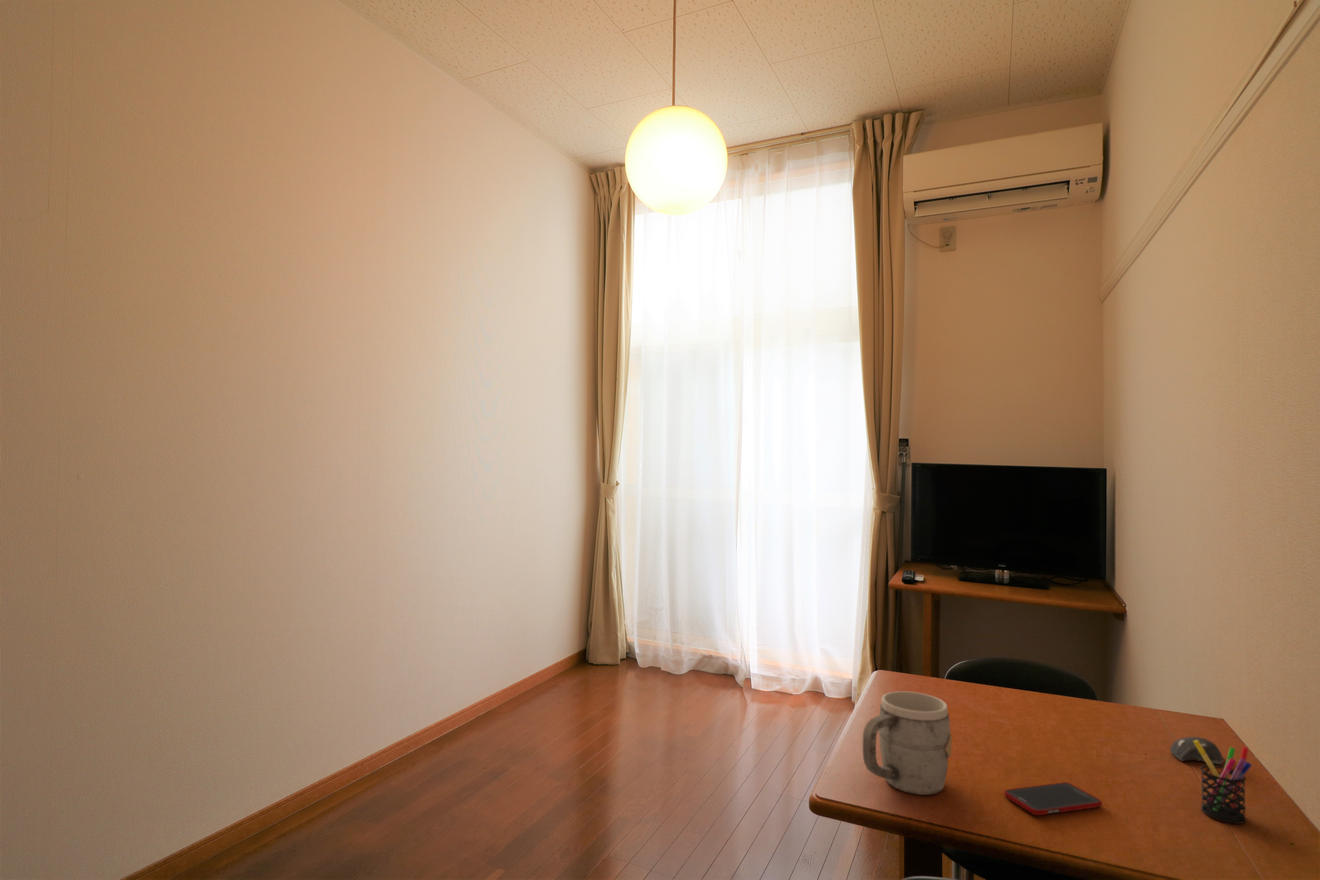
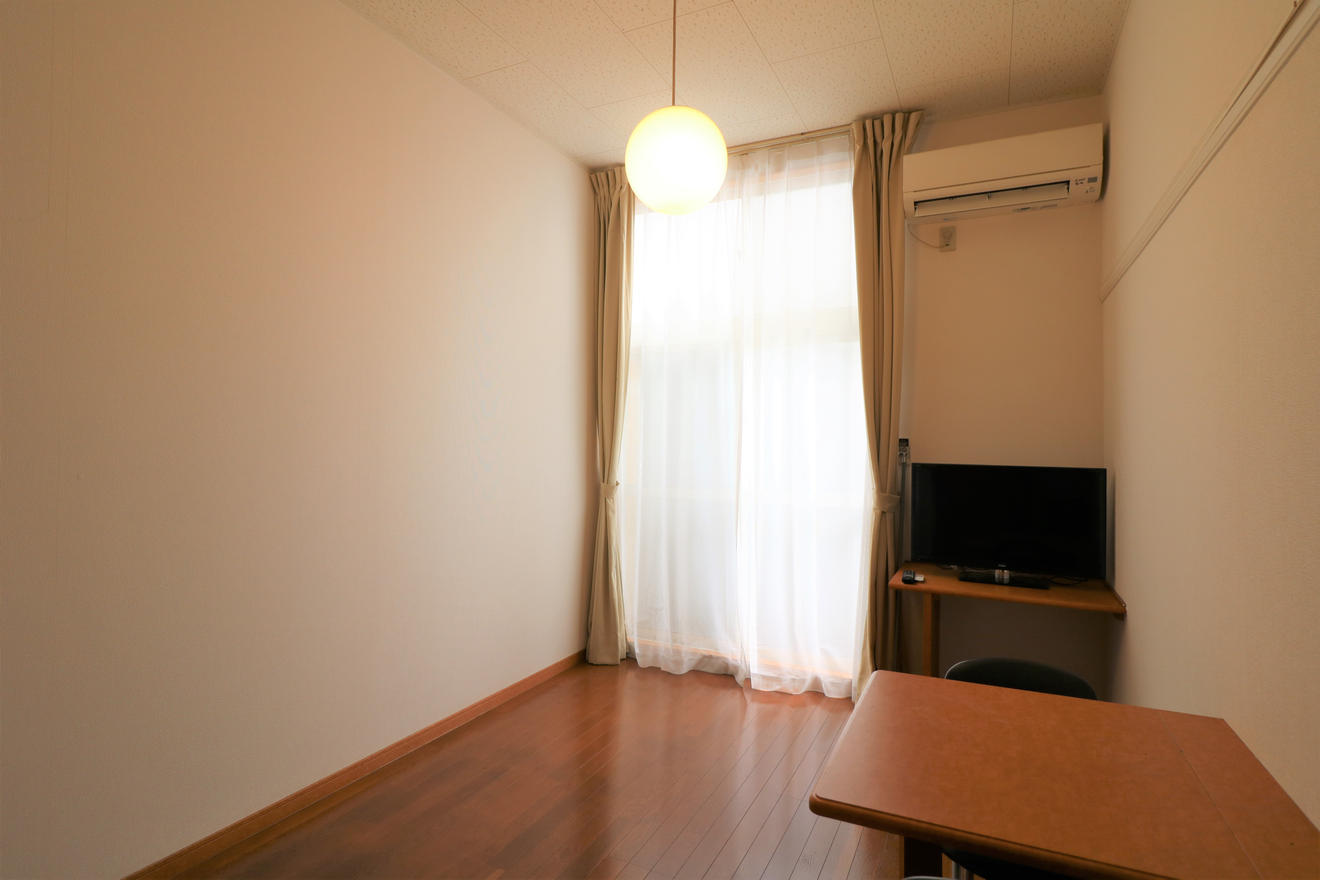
- pen holder [1193,740,1252,825]
- computer mouse [1169,736,1225,766]
- cell phone [1003,781,1103,816]
- mug [862,690,953,796]
